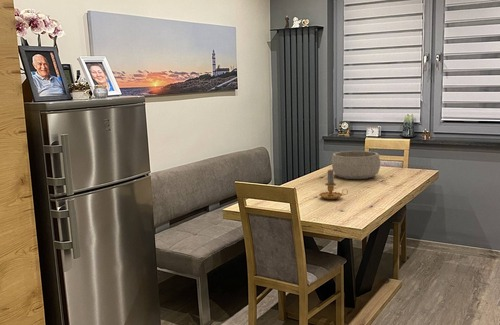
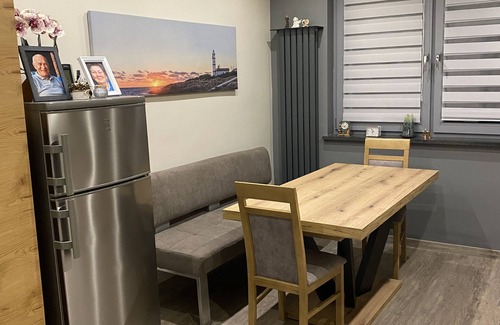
- decorative bowl [331,150,381,180]
- candle [318,168,349,200]
